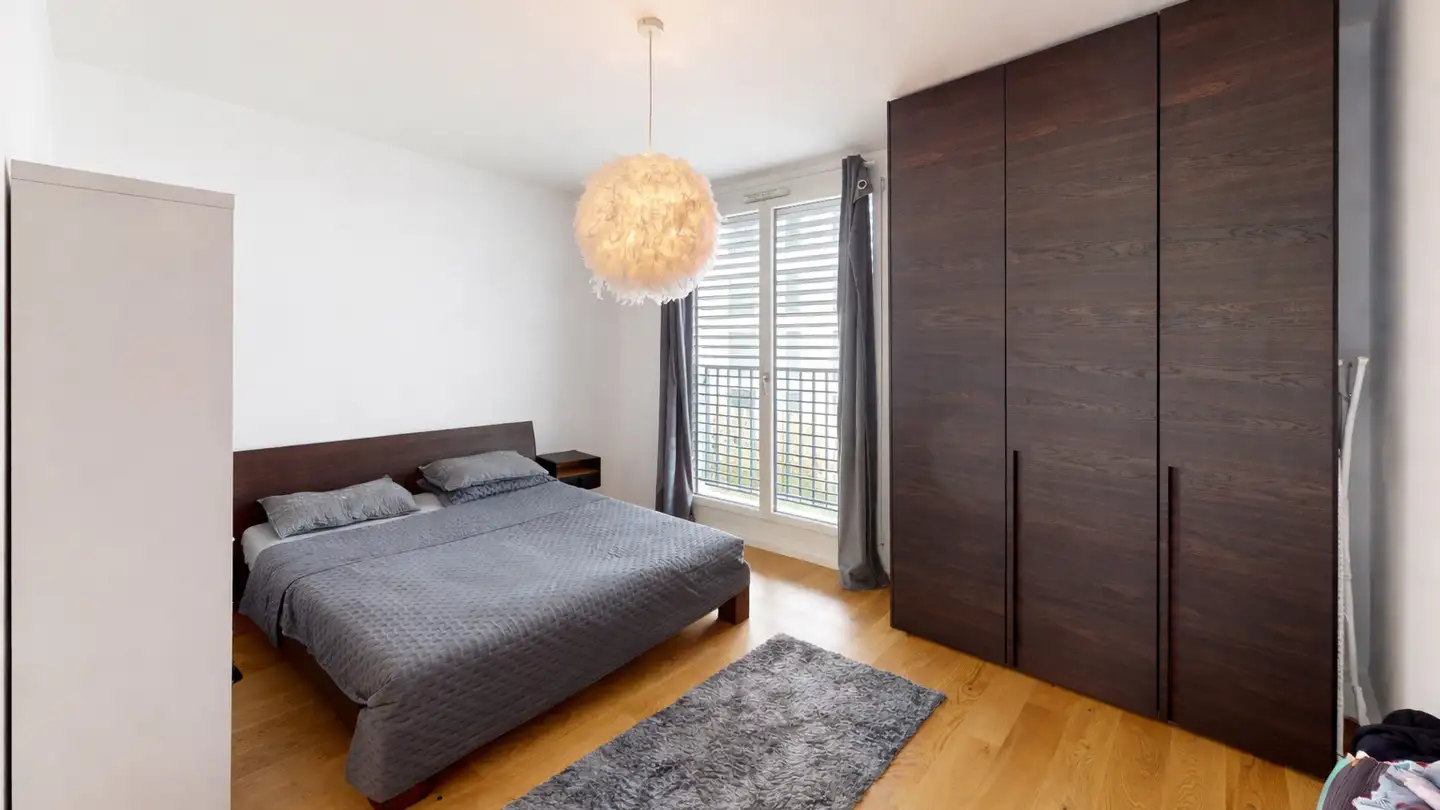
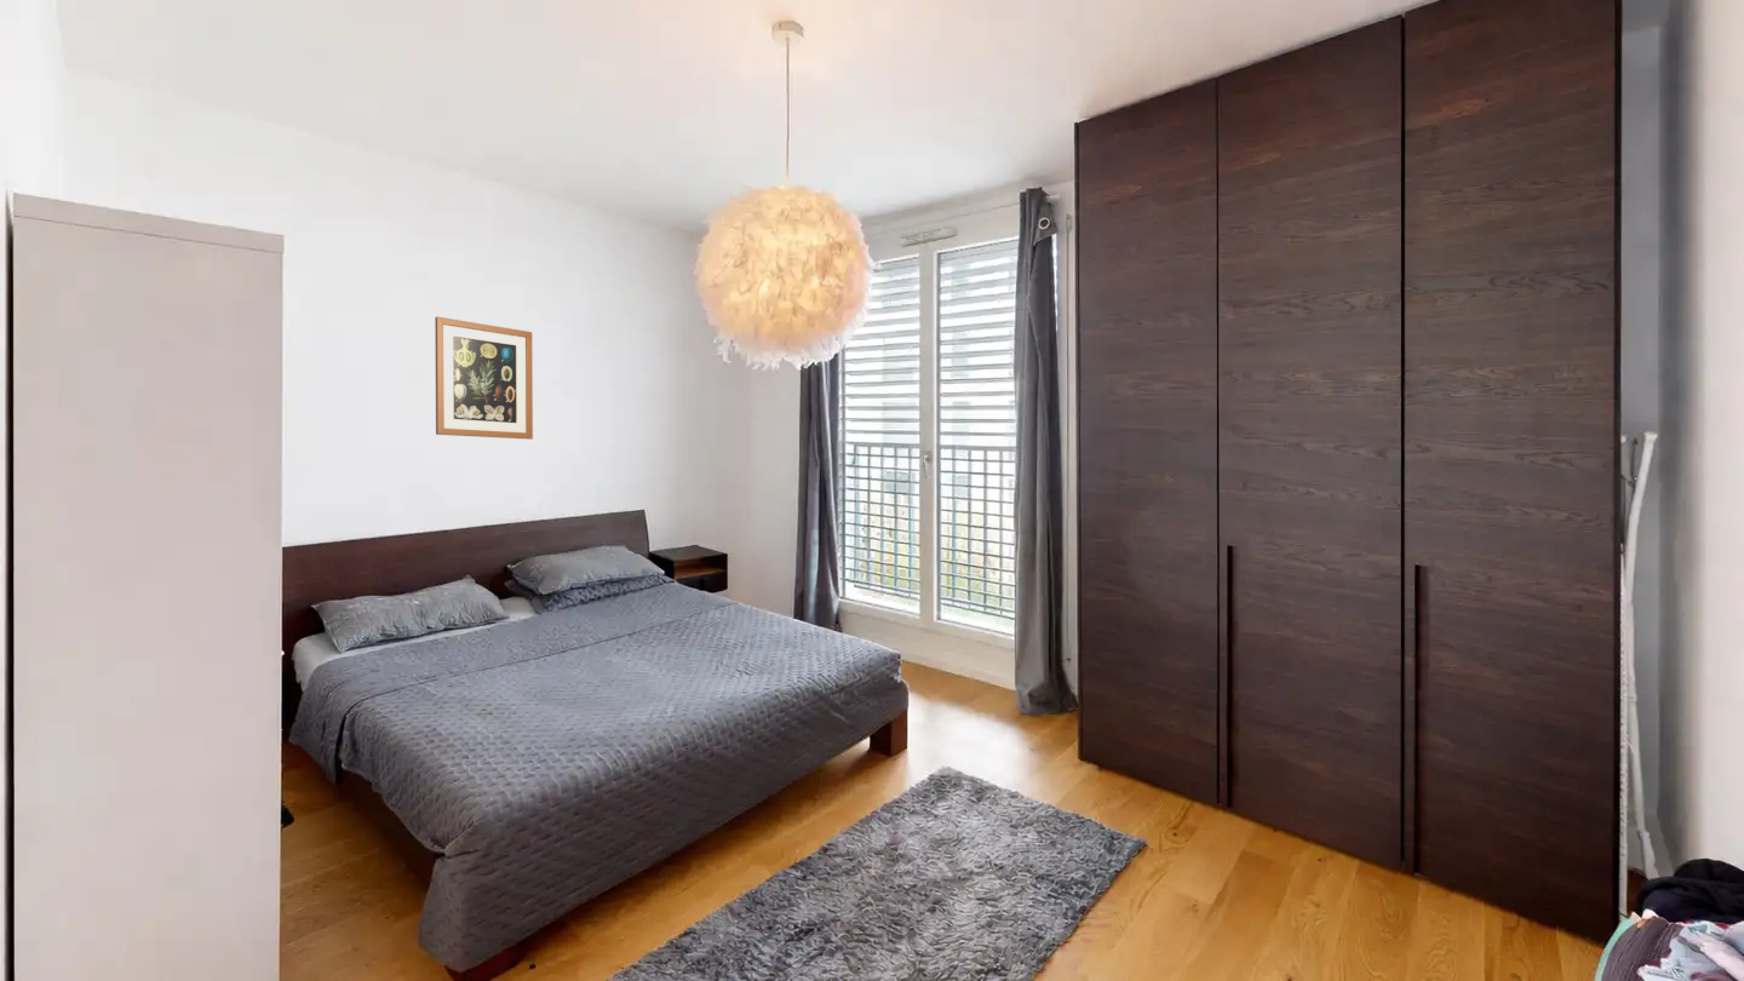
+ wall art [434,316,534,441]
